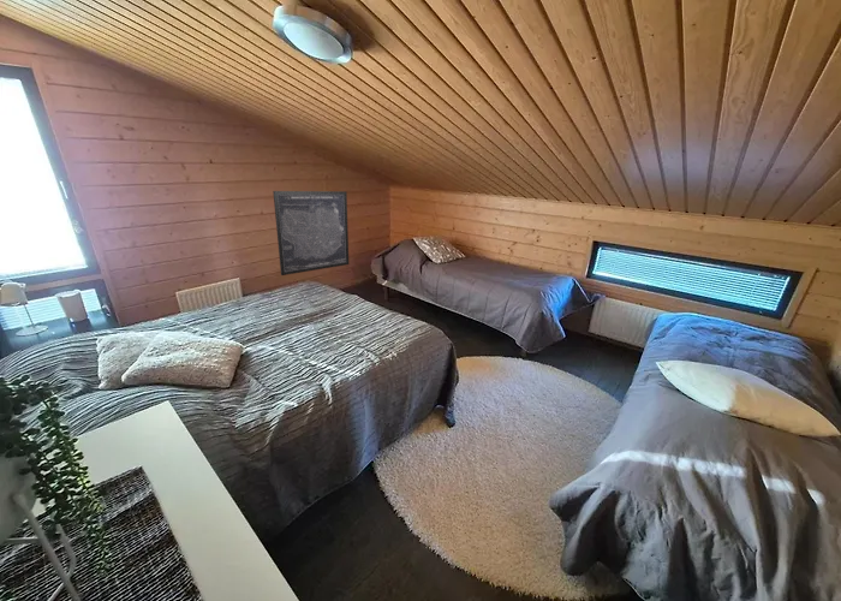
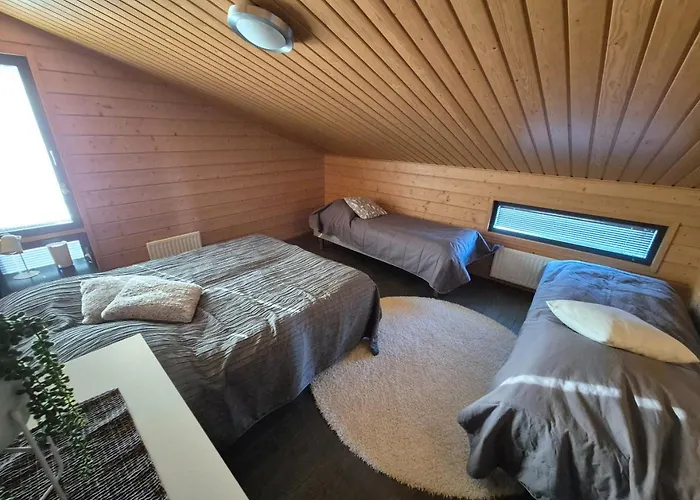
- wall art [272,190,350,276]
